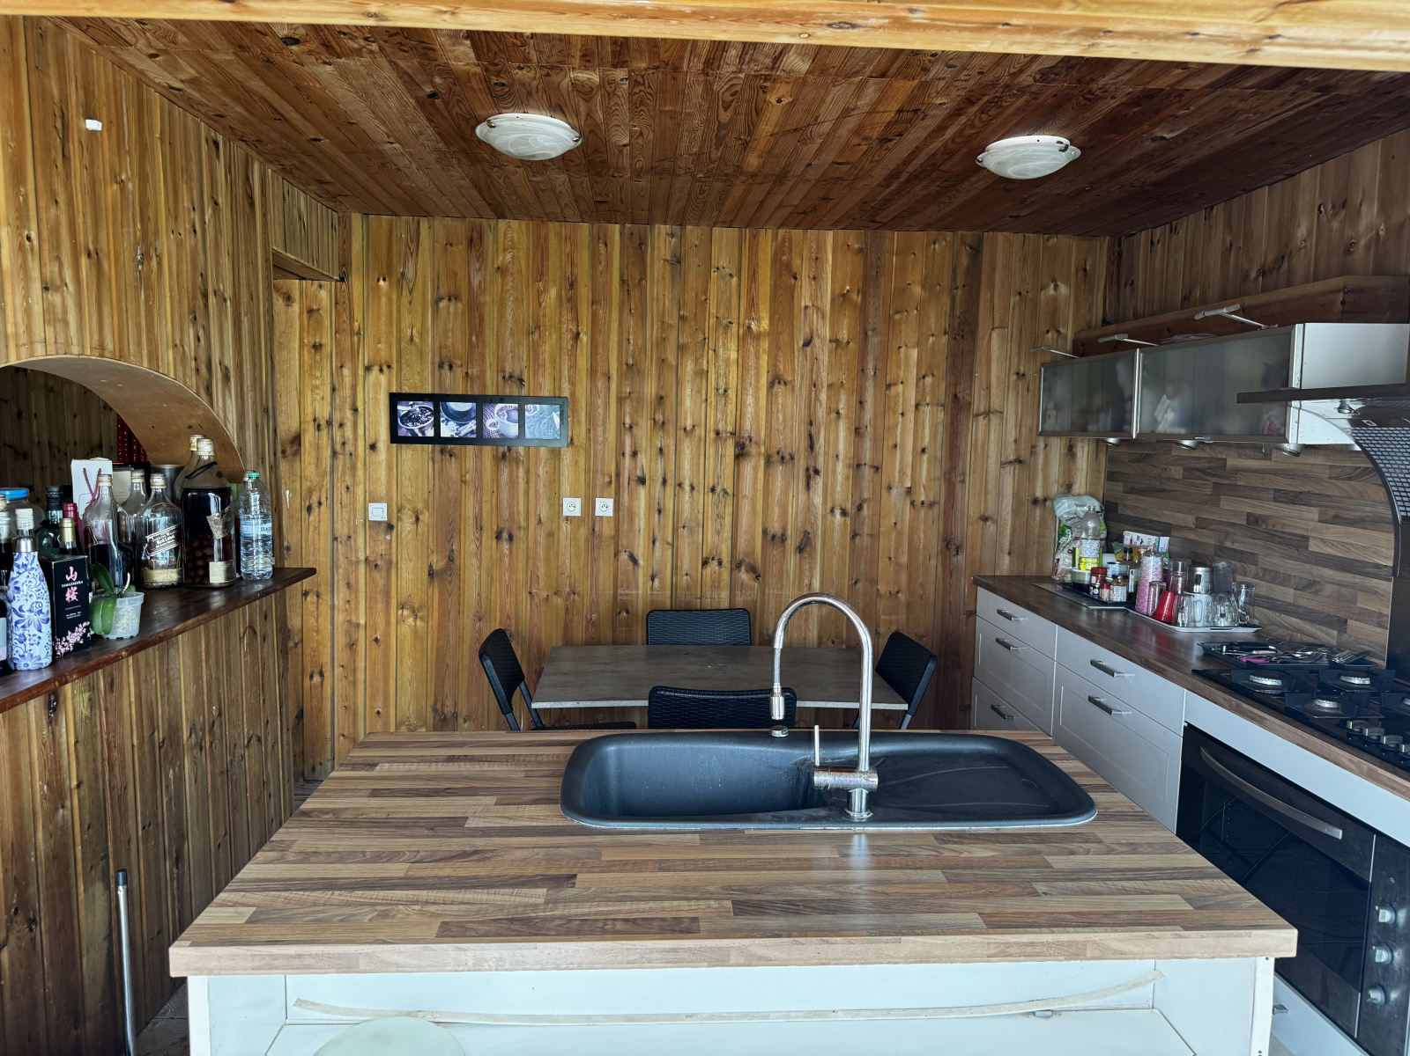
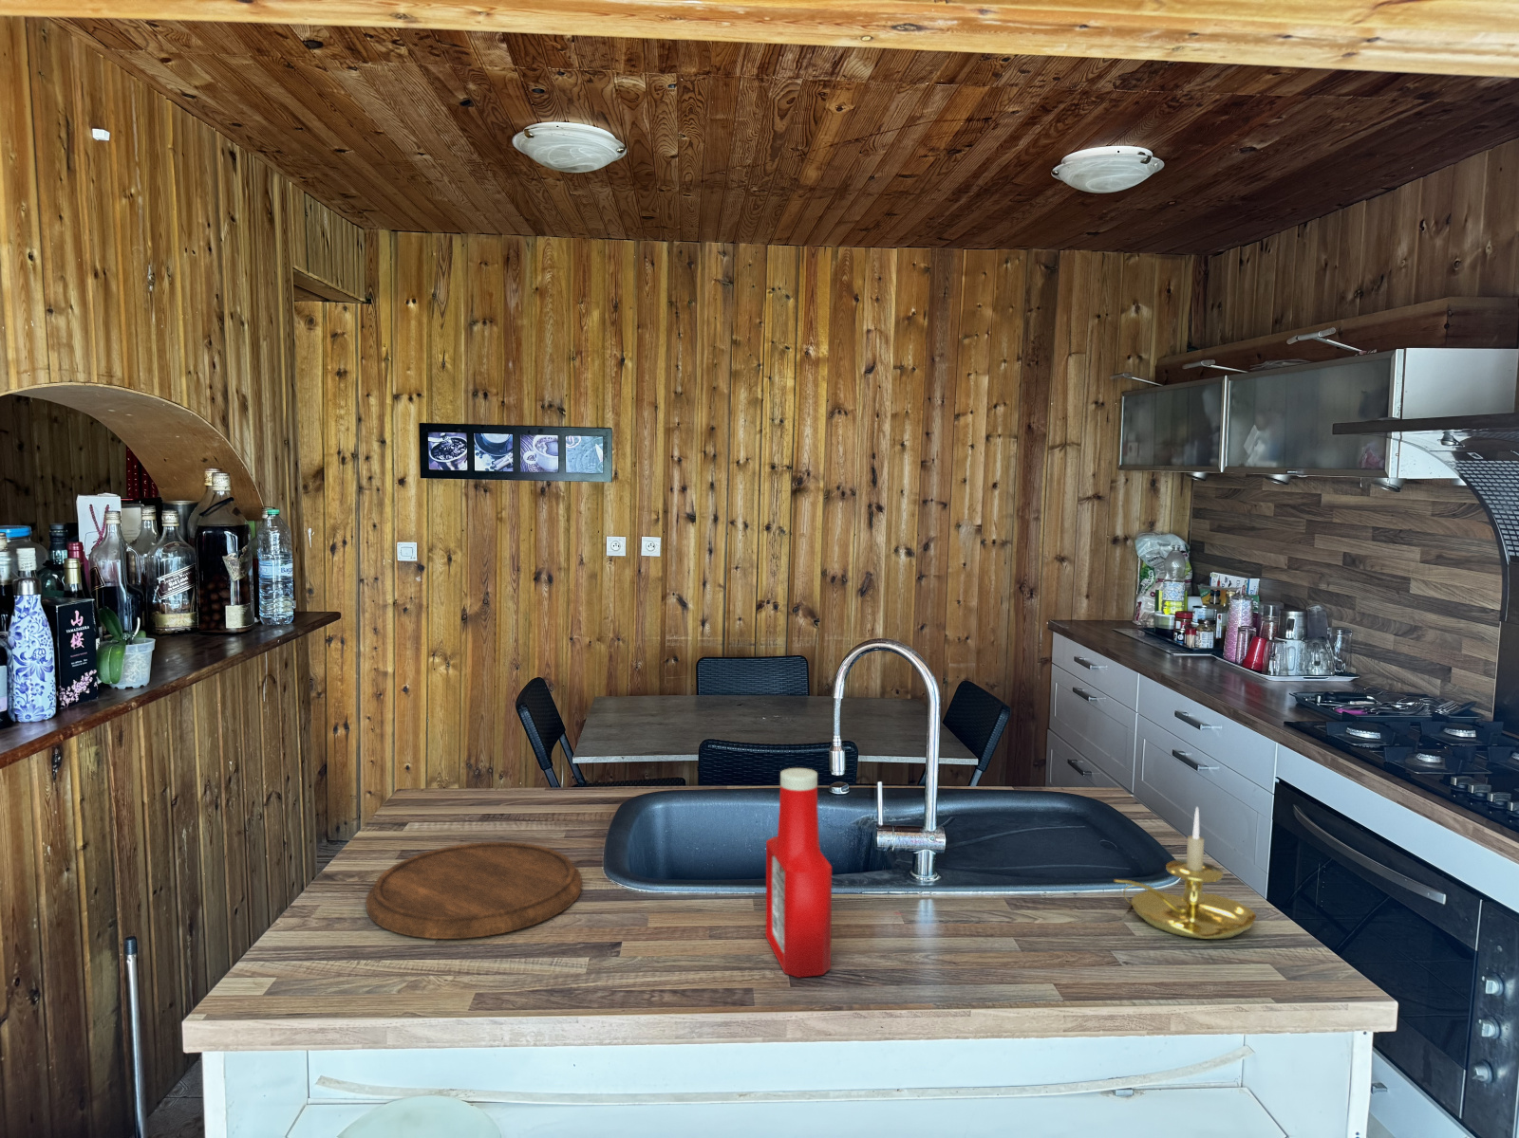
+ cutting board [365,842,582,940]
+ candle holder [1112,806,1257,940]
+ soap bottle [764,767,832,979]
